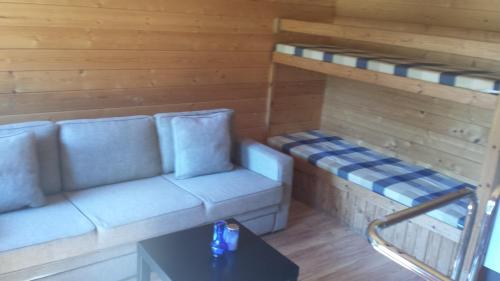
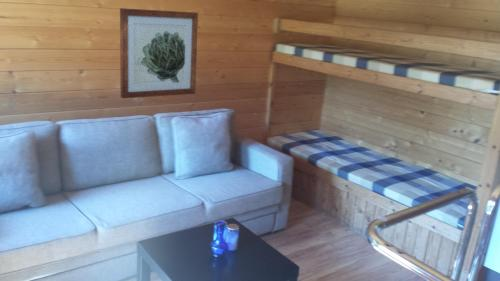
+ wall art [119,7,199,99]
